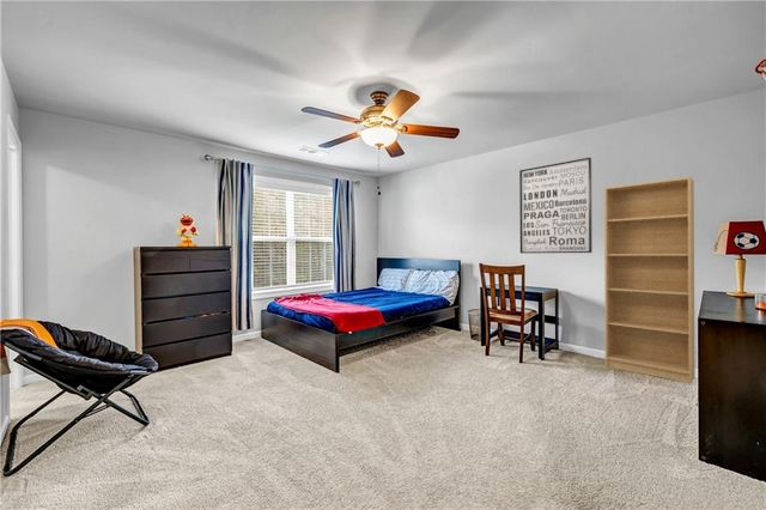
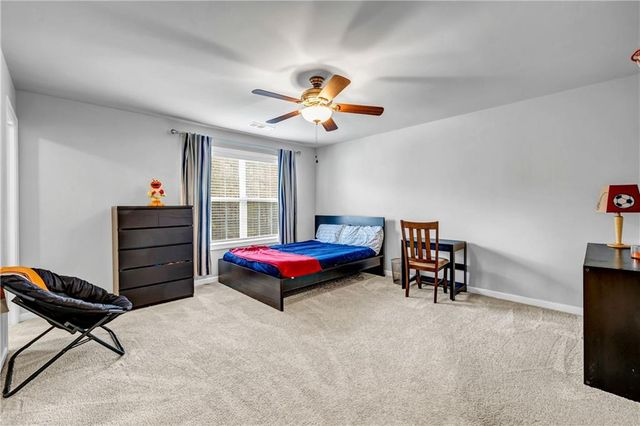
- bookshelf [603,176,695,385]
- wall art [518,157,594,254]
